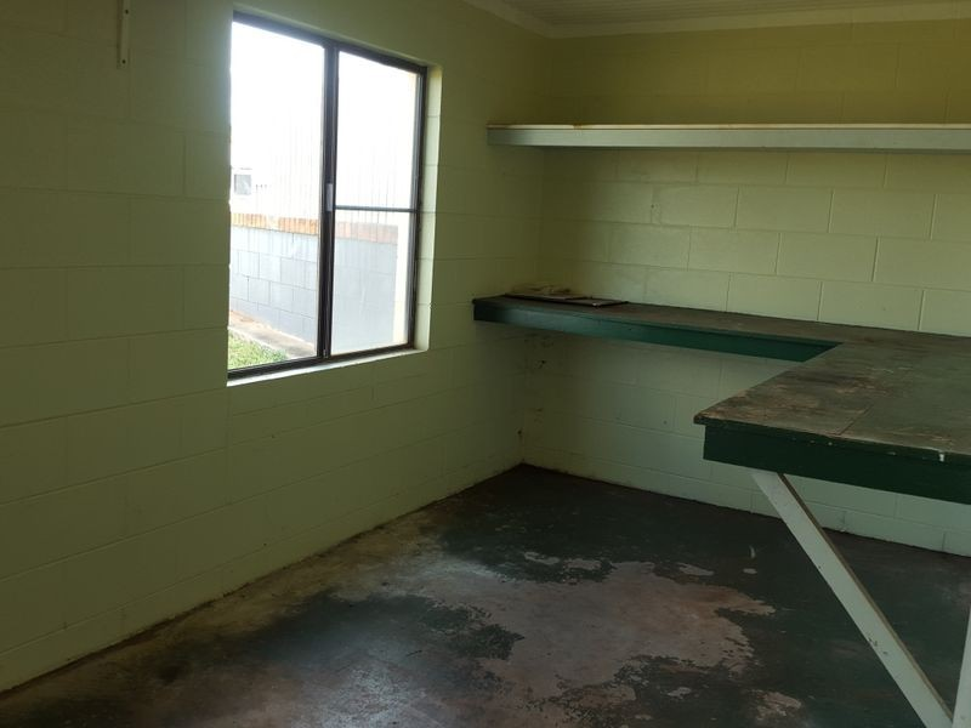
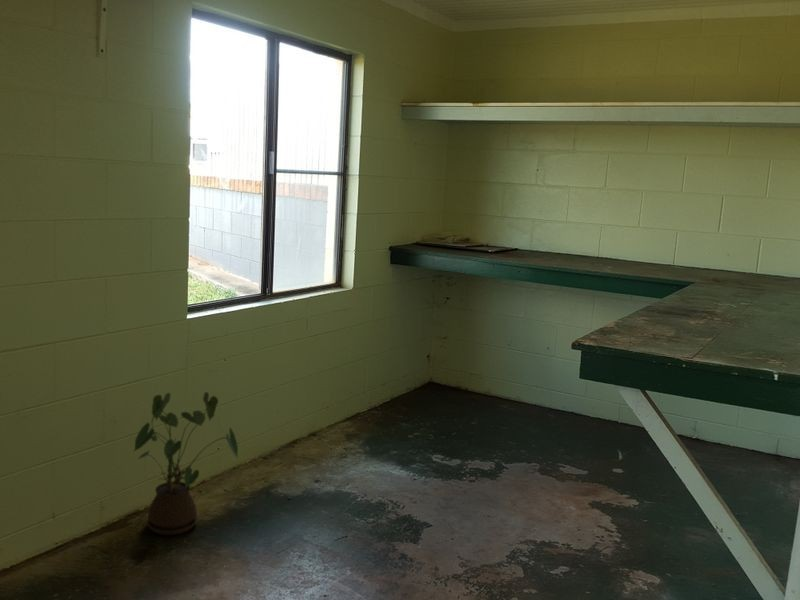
+ house plant [132,391,239,536]
